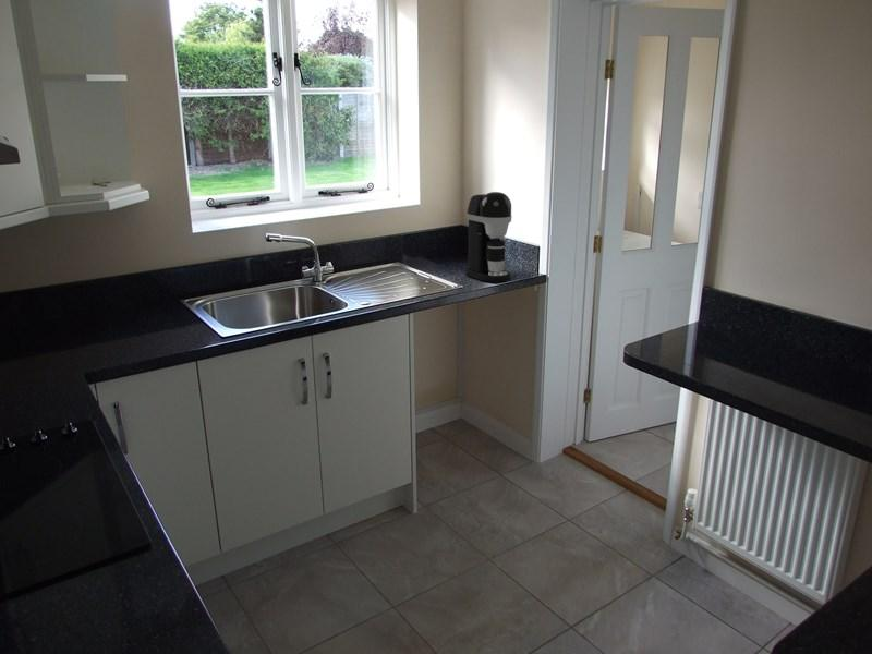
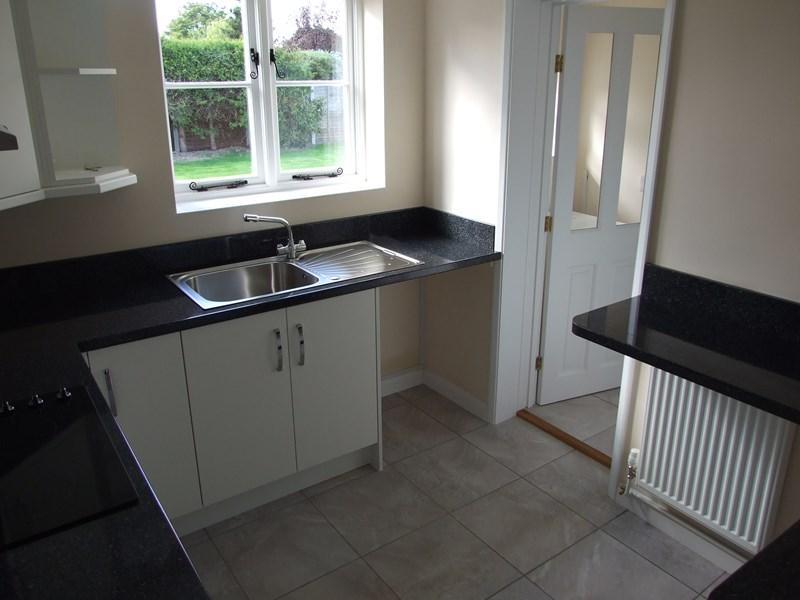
- coffee maker [464,191,513,283]
